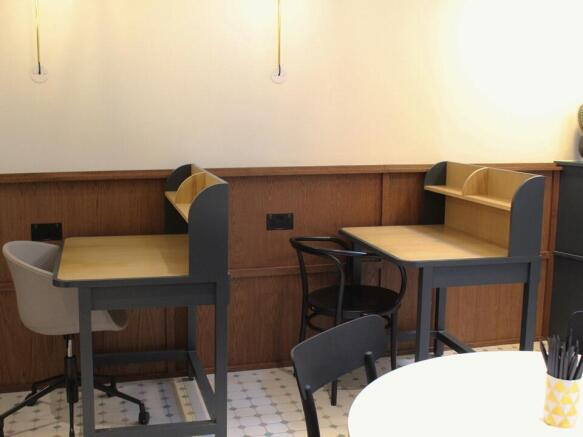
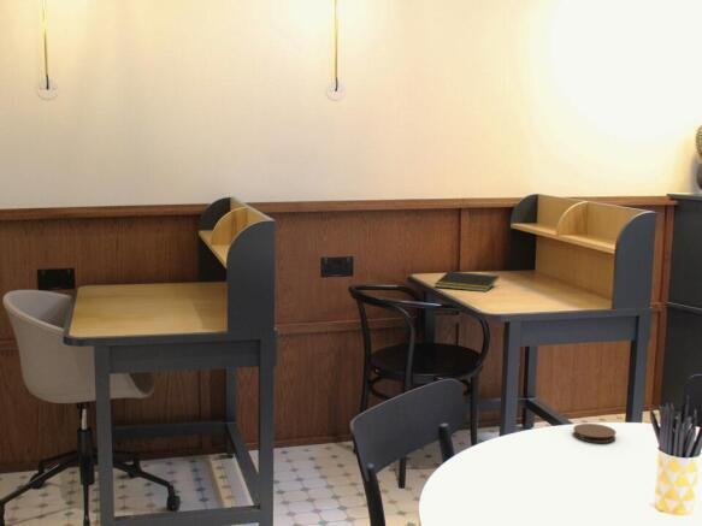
+ coaster [572,422,617,444]
+ notepad [433,270,500,292]
